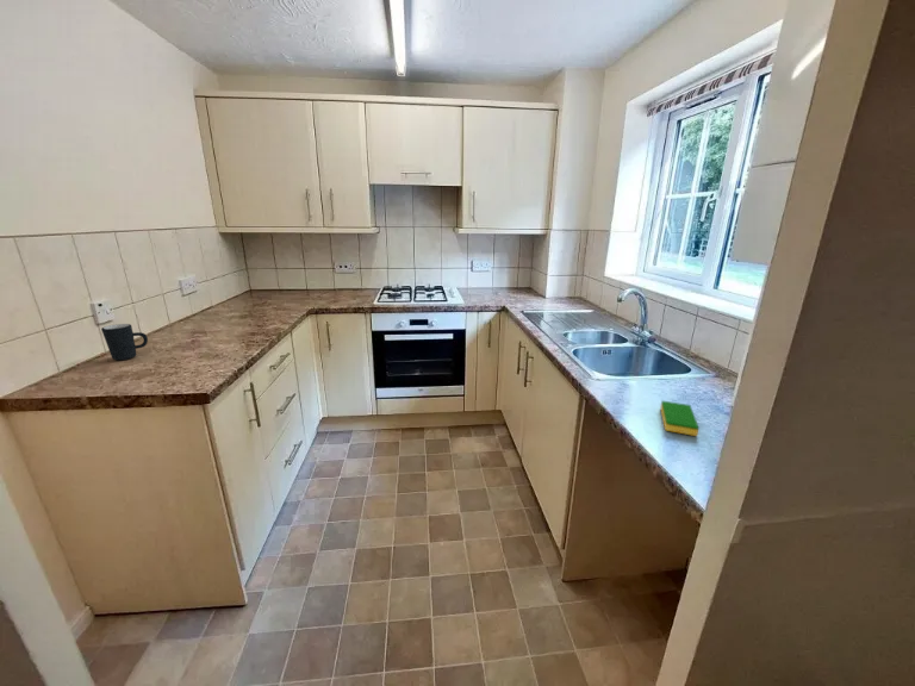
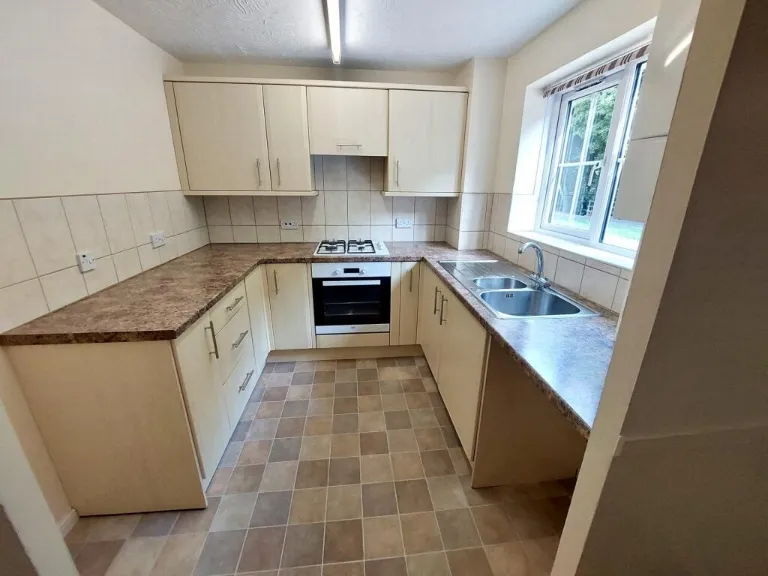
- mug [100,323,149,361]
- dish sponge [659,399,701,437]
